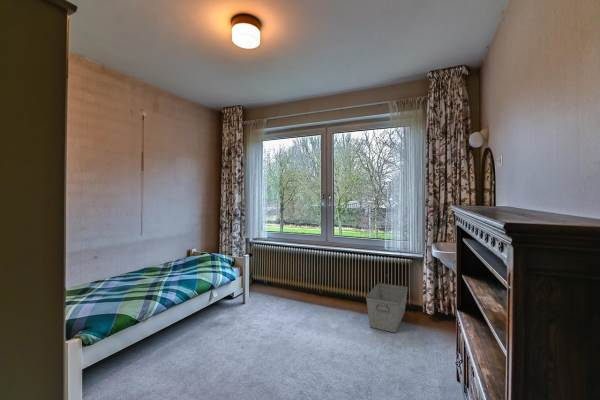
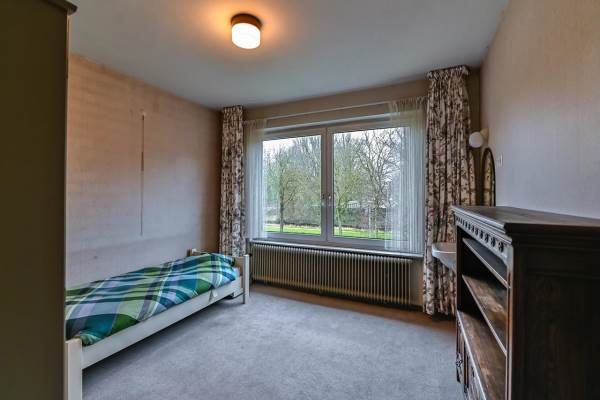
- storage bin [365,282,409,334]
